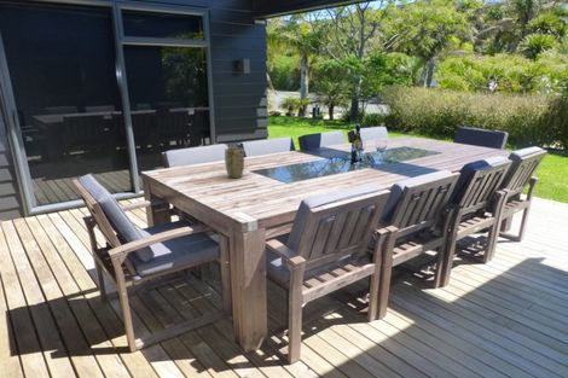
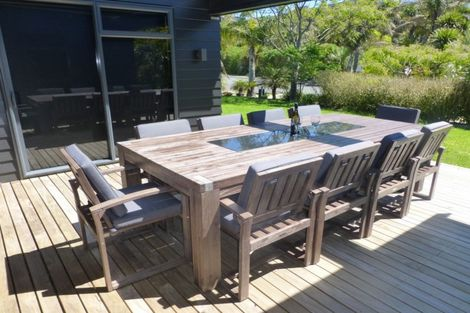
- plant pot [224,147,245,179]
